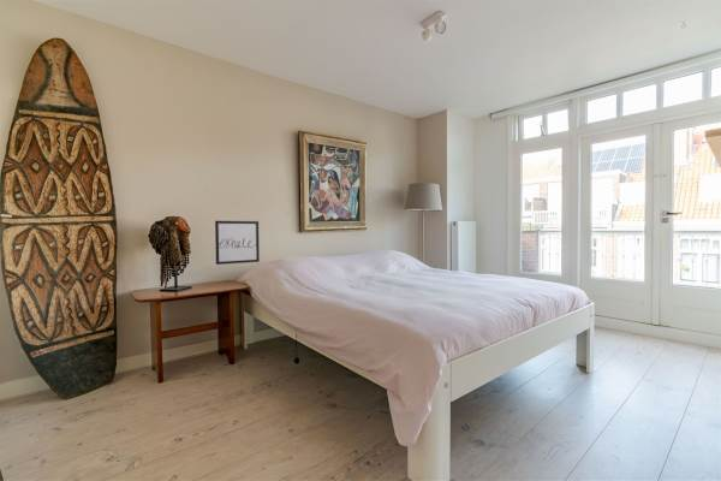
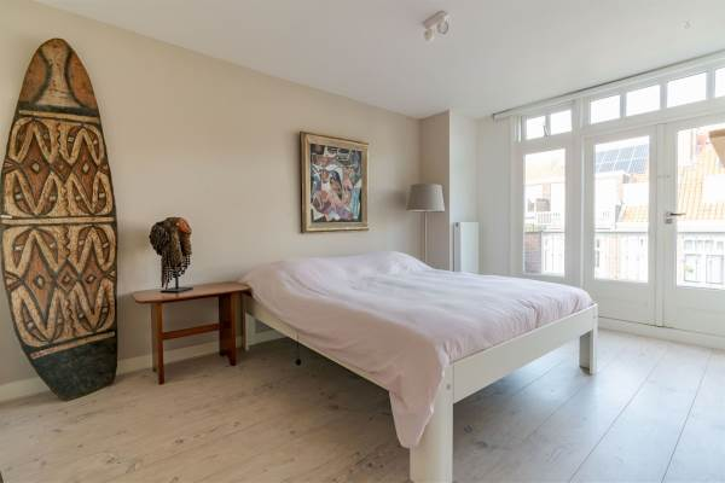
- wall art [214,220,261,266]
